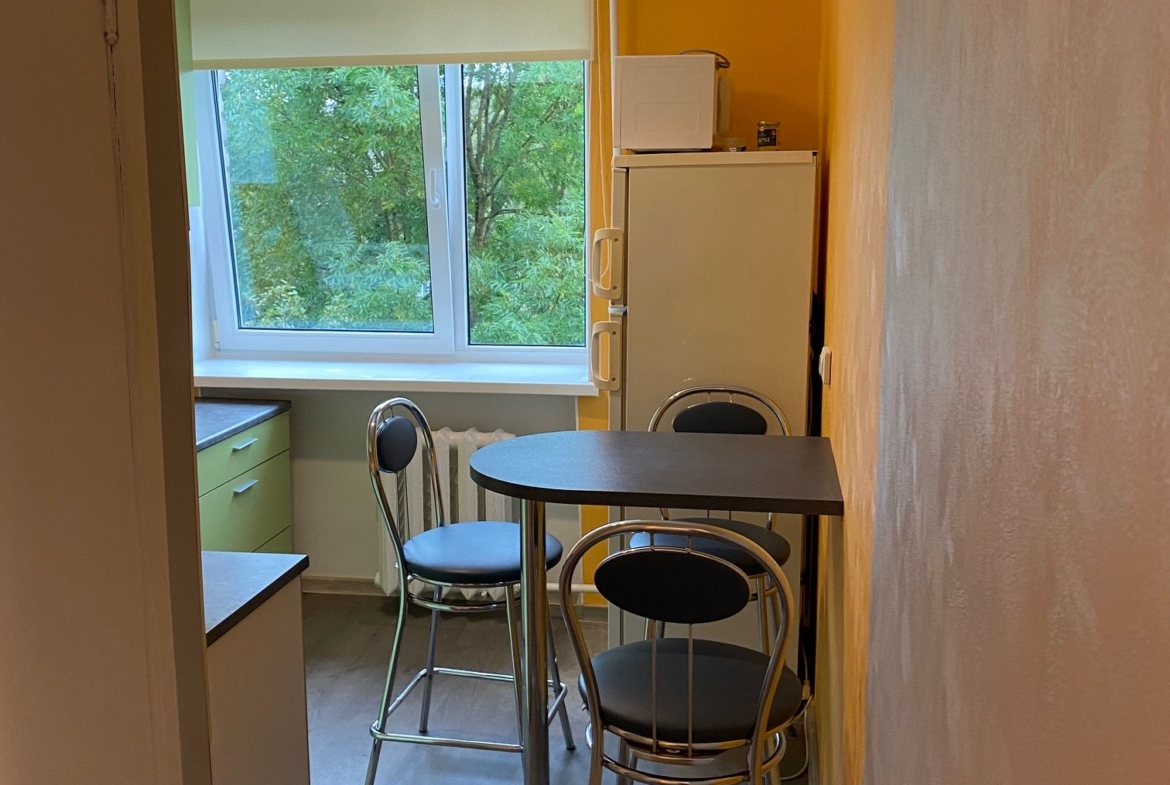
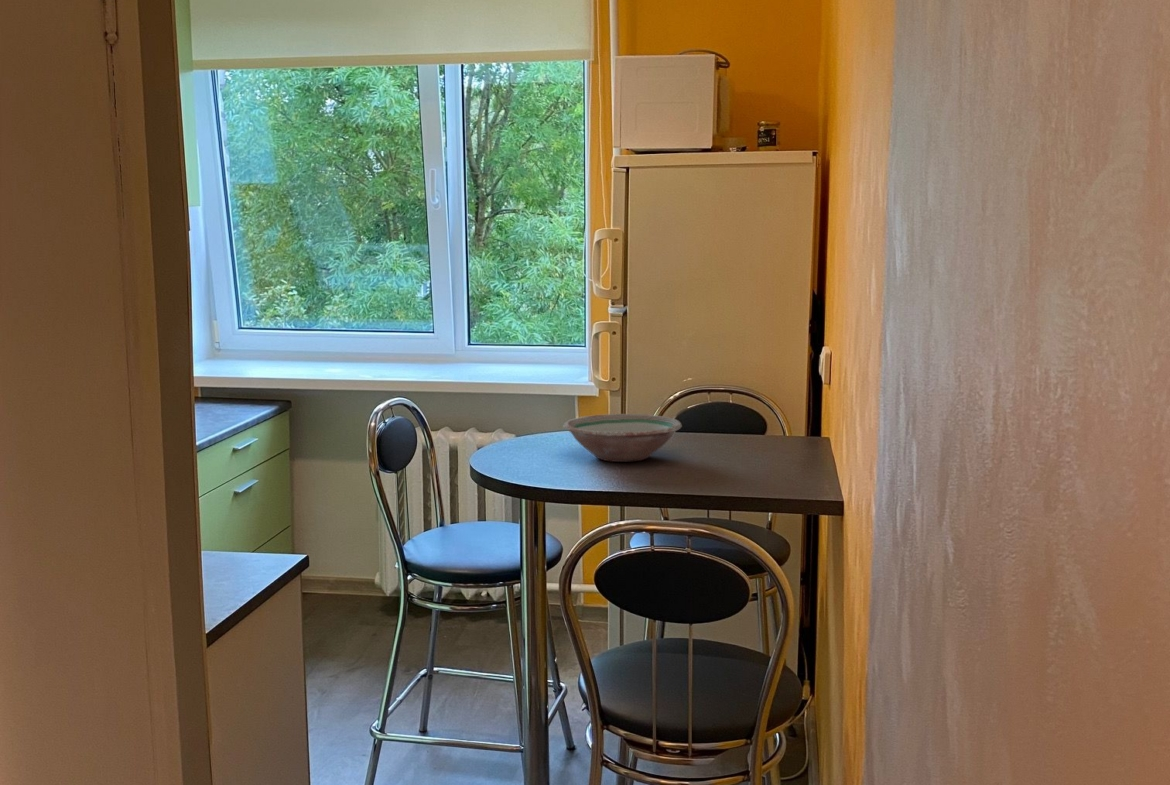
+ bowl [563,413,683,463]
